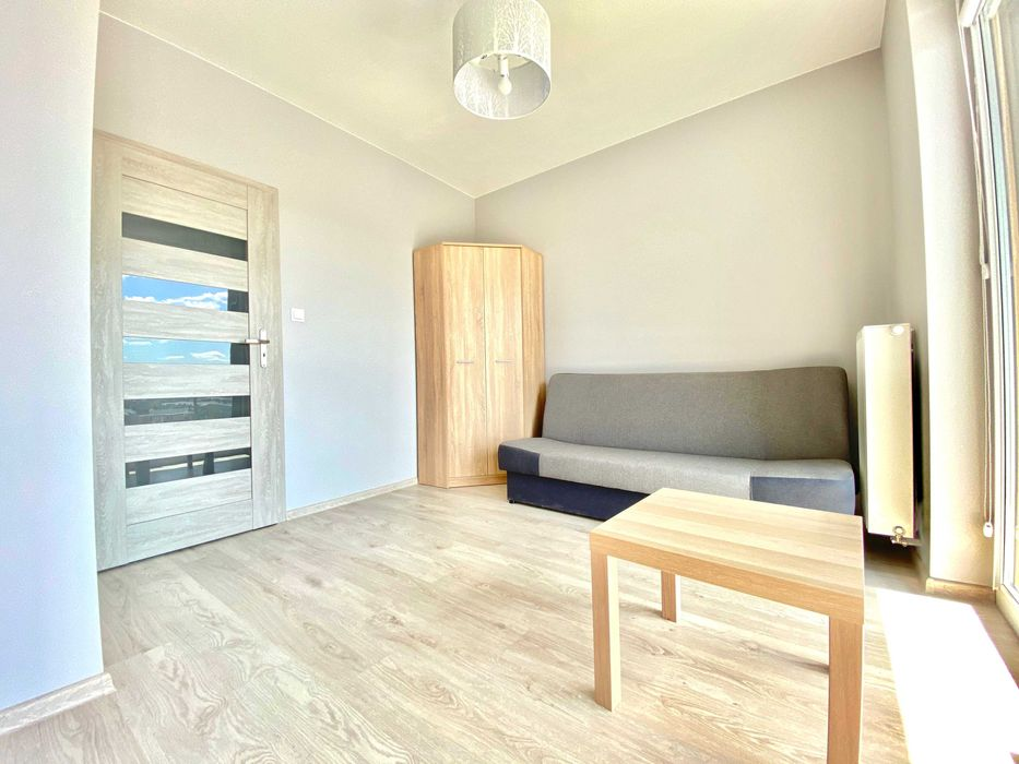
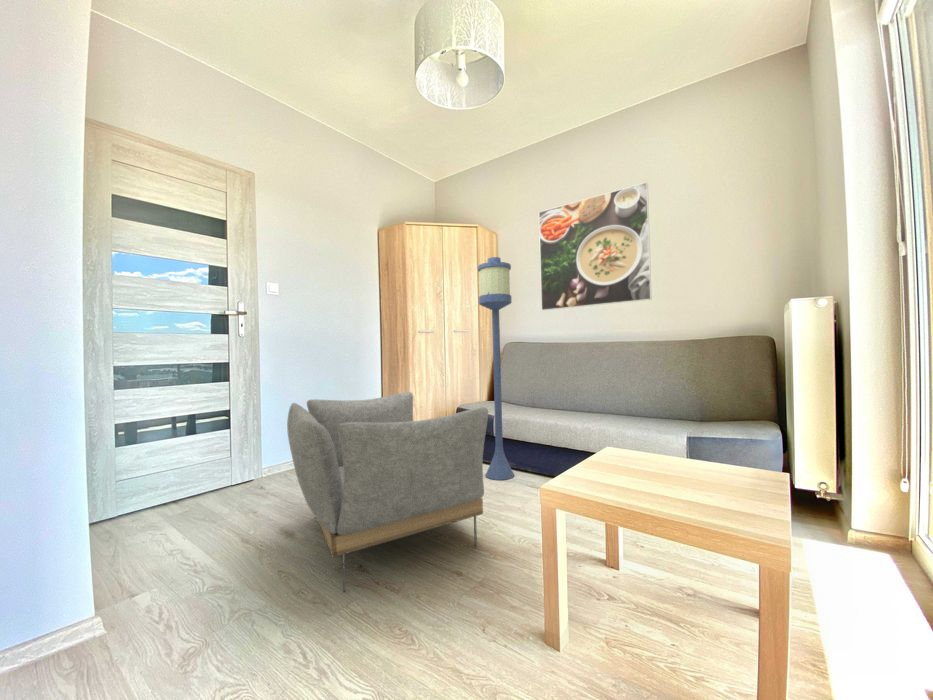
+ armchair [286,391,489,593]
+ floor lamp [477,256,516,481]
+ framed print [538,181,653,312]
